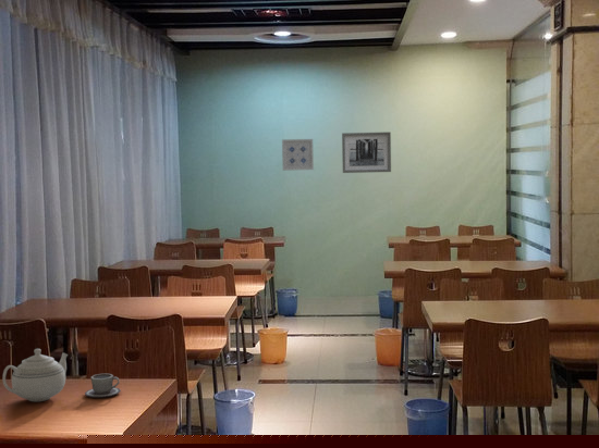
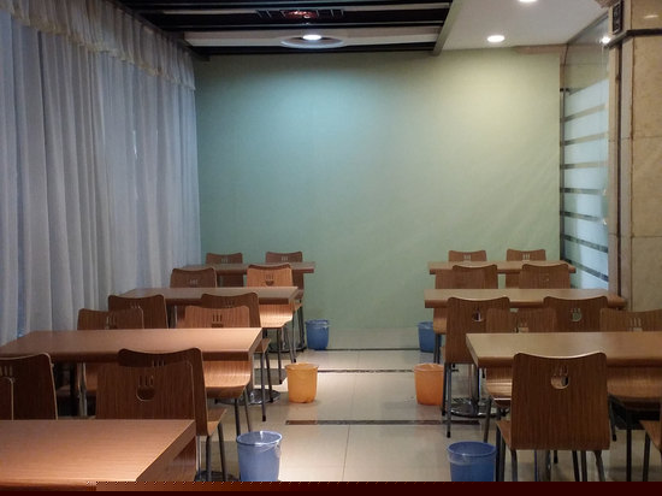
- cup [84,373,122,398]
- wall art [341,130,392,174]
- wall art [281,138,315,172]
- teapot [1,348,69,402]
